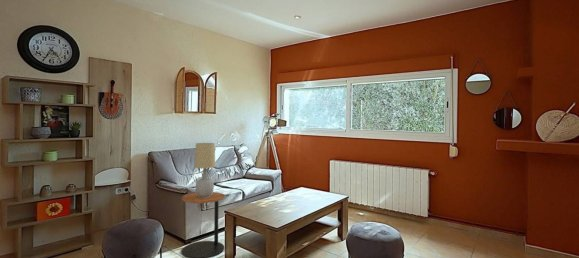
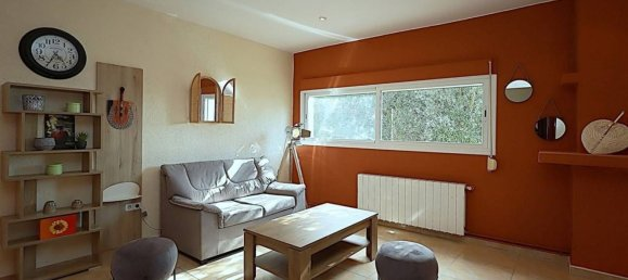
- table lamp [194,142,216,198]
- side table [180,191,226,258]
